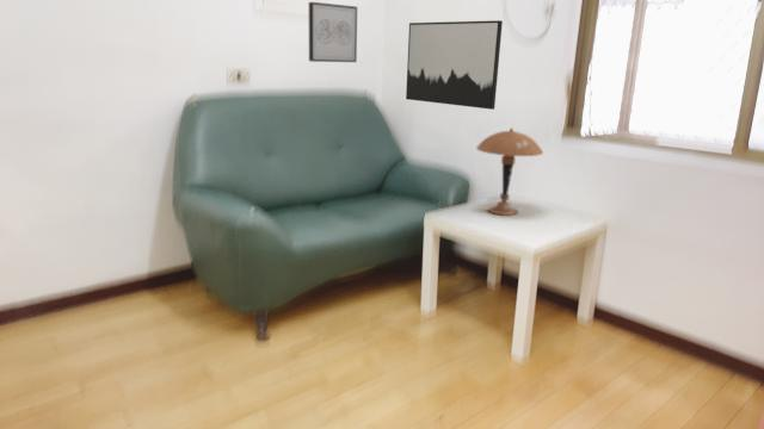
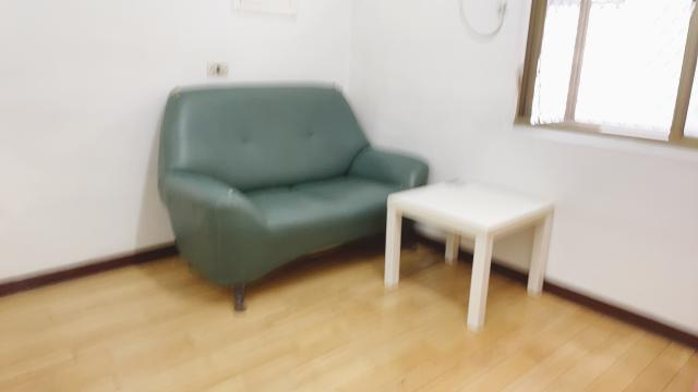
- wall art [308,1,358,63]
- table lamp [475,126,544,217]
- wall art [405,19,504,111]
